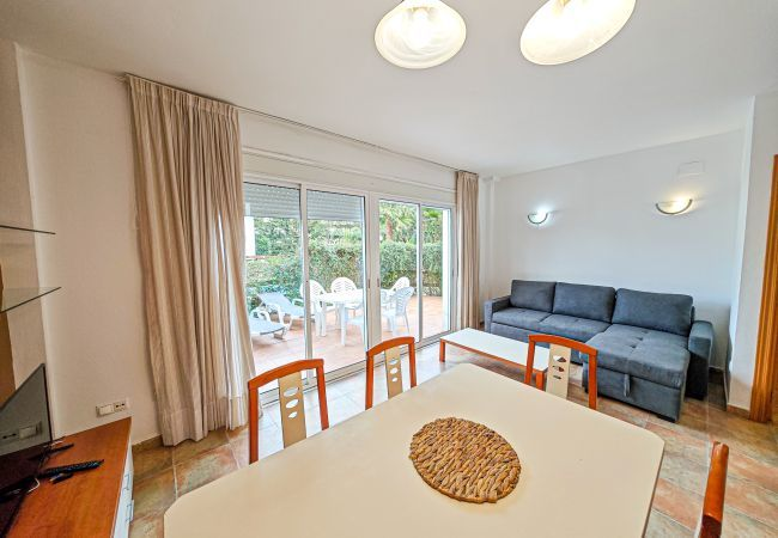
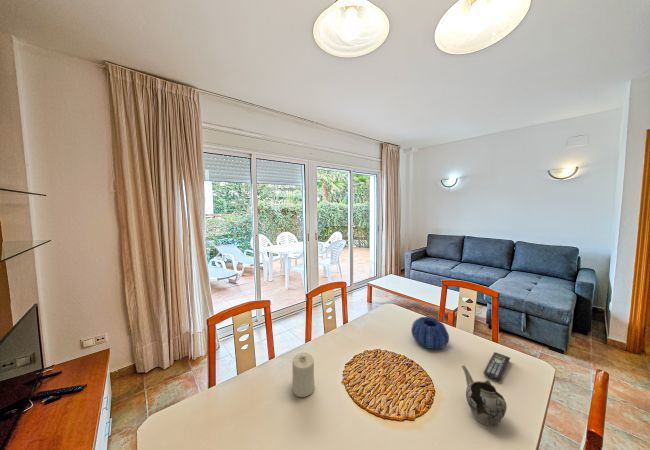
+ teapot [461,365,508,427]
+ candle [291,351,315,398]
+ decorative bowl [410,316,450,350]
+ remote control [483,351,511,382]
